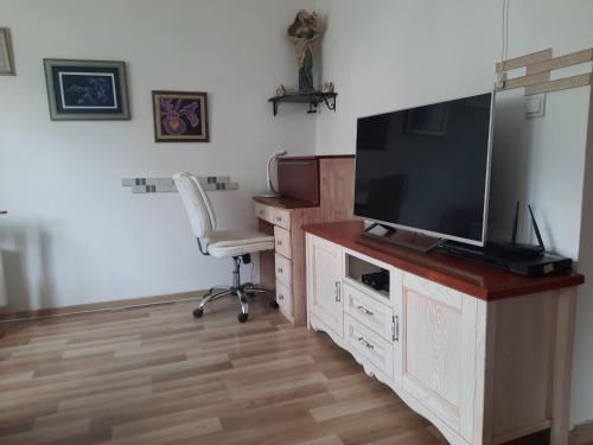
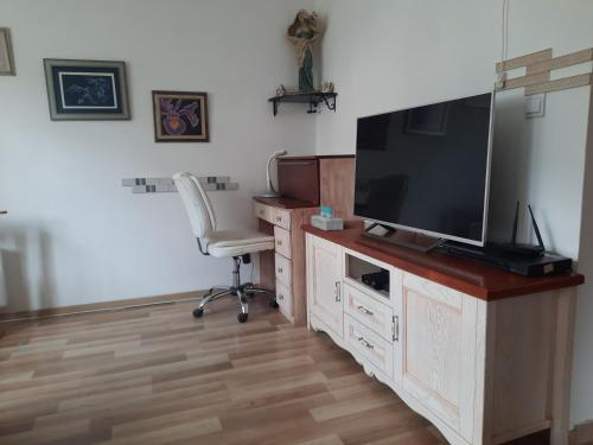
+ tissue box [311,205,344,231]
